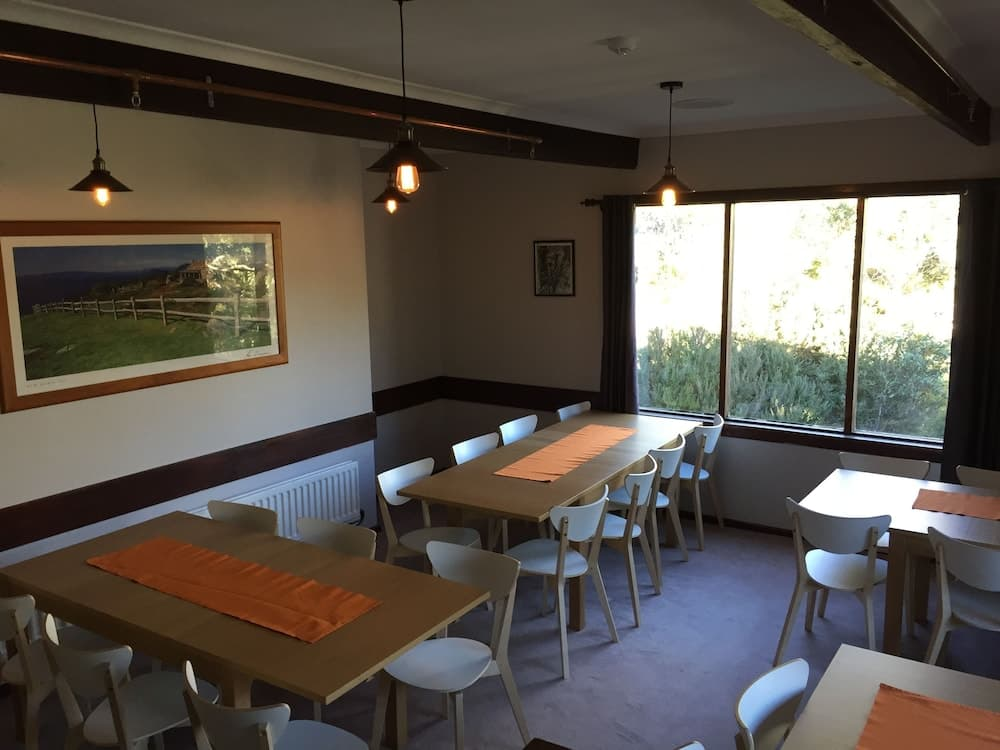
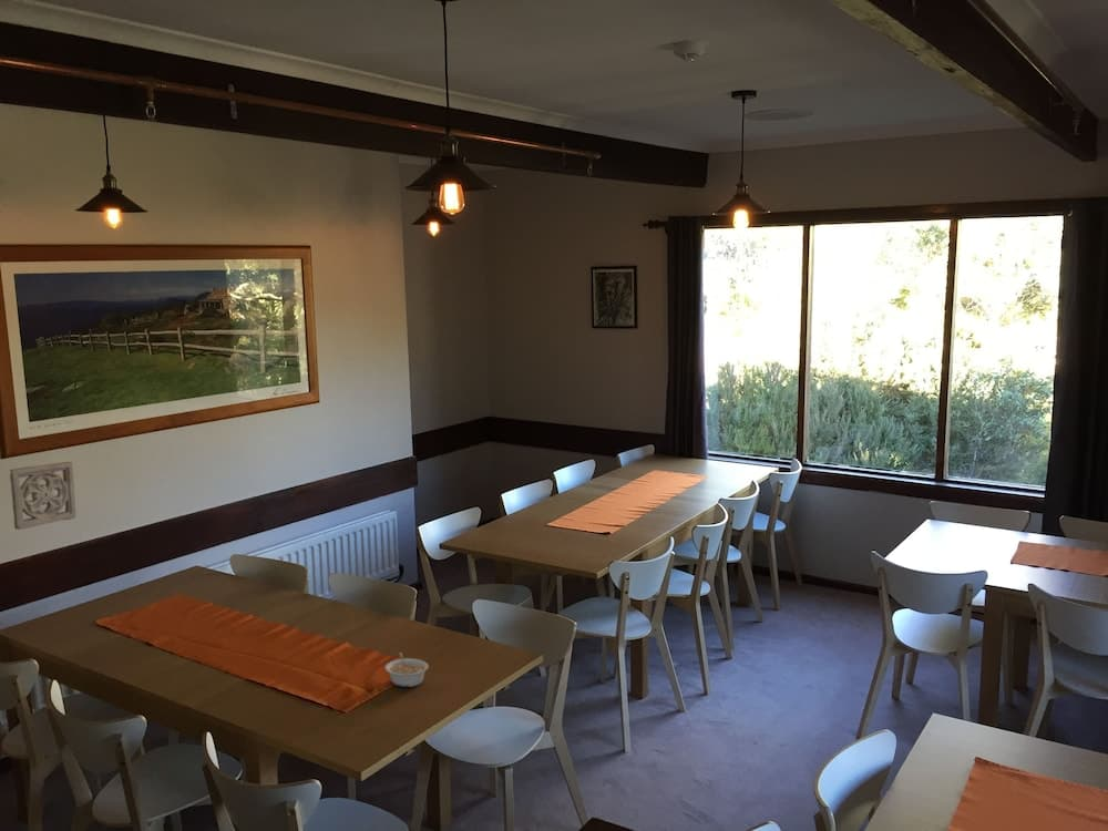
+ legume [384,652,430,688]
+ wall ornament [9,461,76,531]
